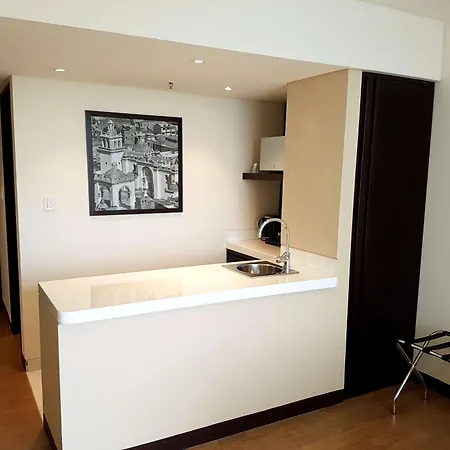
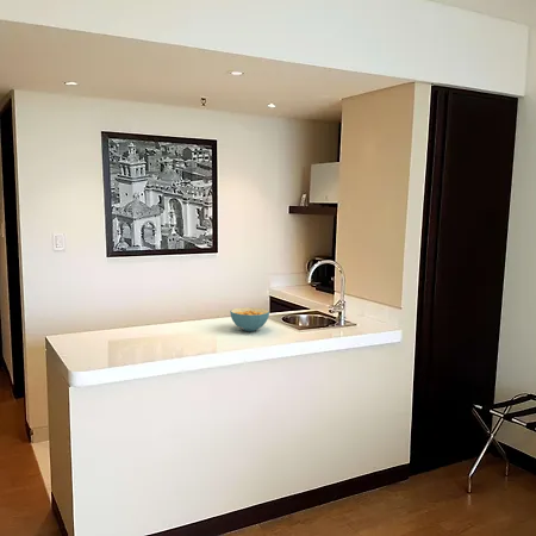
+ cereal bowl [229,306,270,332]
